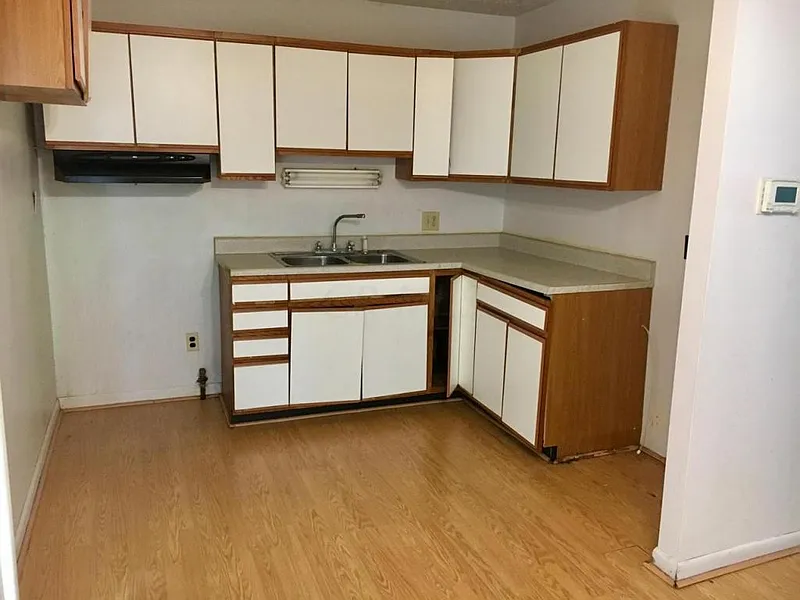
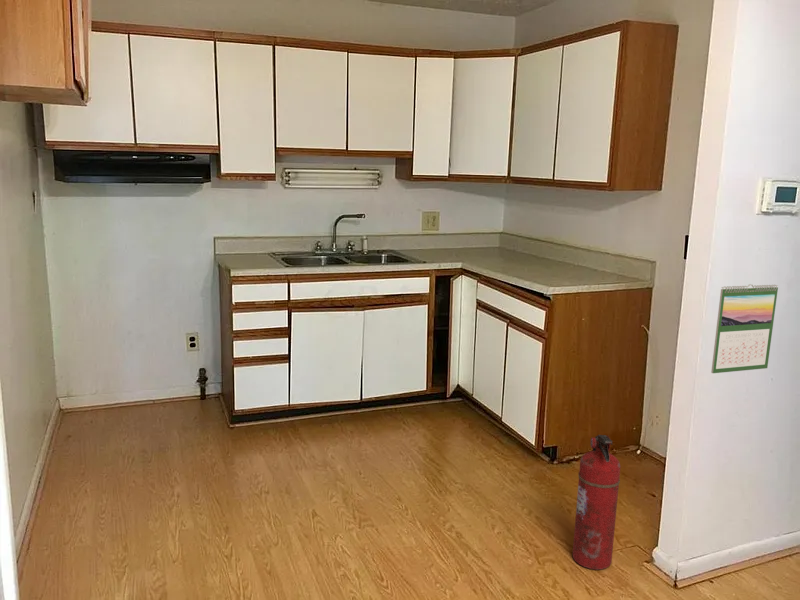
+ calendar [710,283,779,374]
+ fire extinguisher [572,434,621,571]
